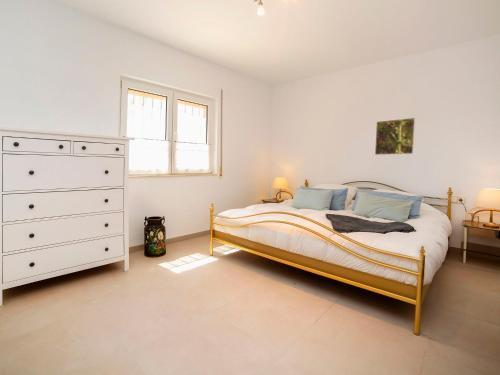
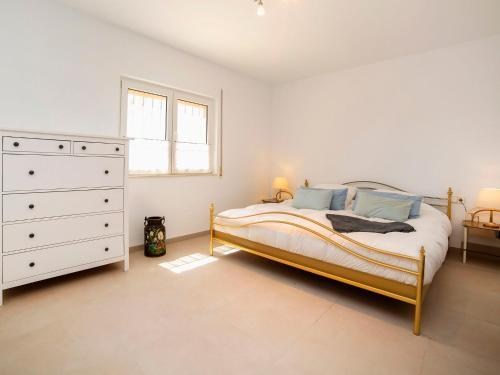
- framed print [374,117,416,156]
